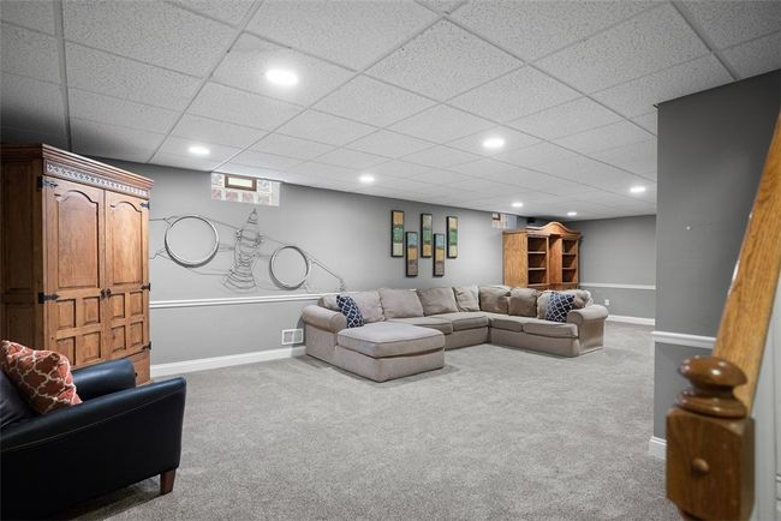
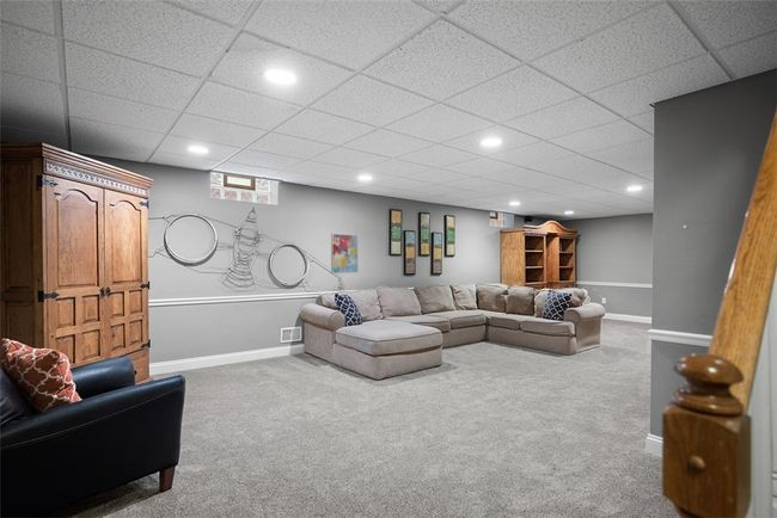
+ wall art [330,233,359,275]
